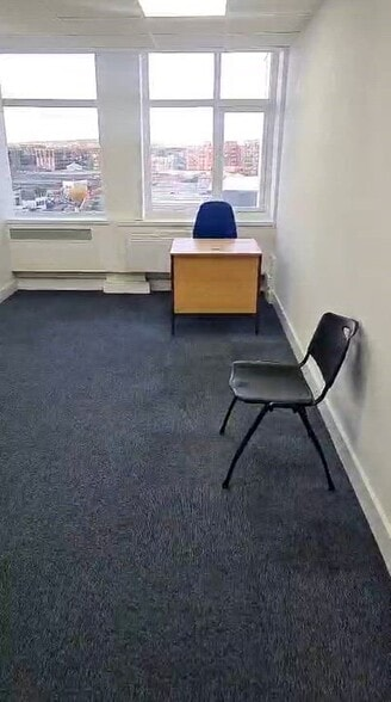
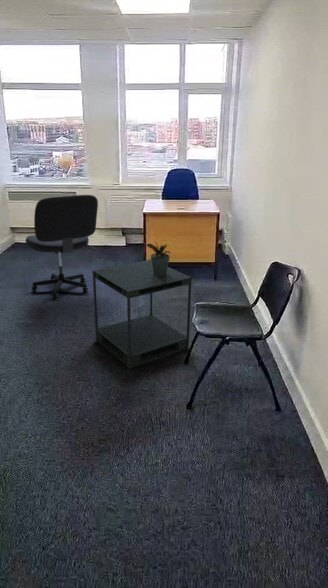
+ potted plant [146,239,172,276]
+ side table [92,259,192,370]
+ office chair [25,194,99,299]
